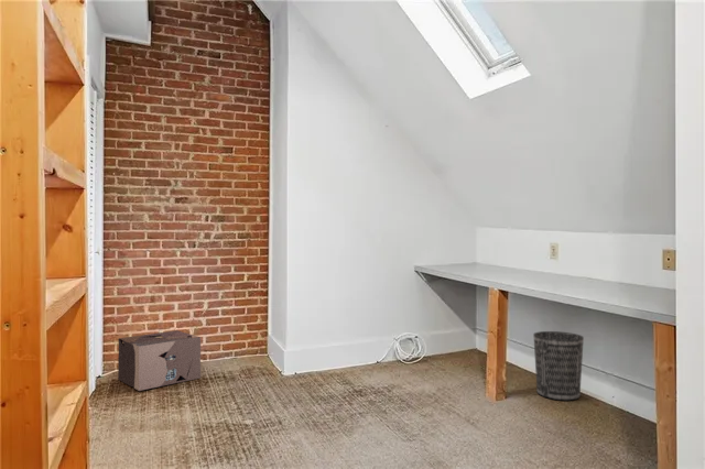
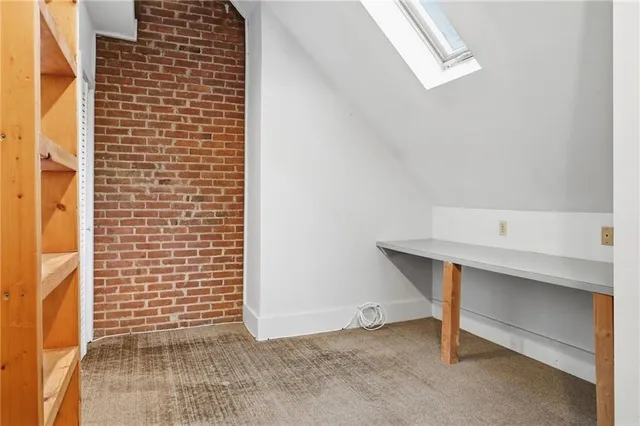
- wastebasket [532,330,585,402]
- cardboard box [117,329,202,392]
